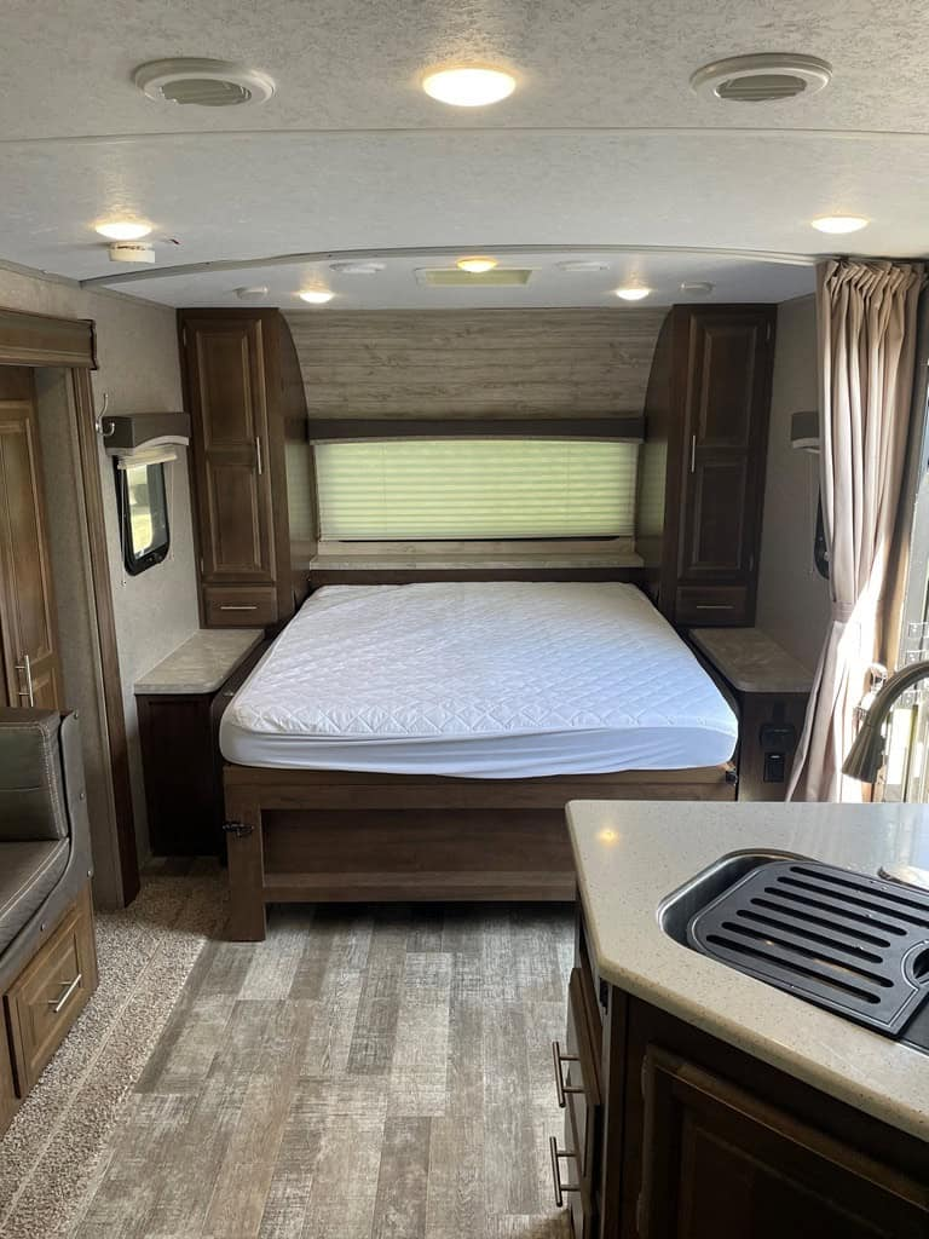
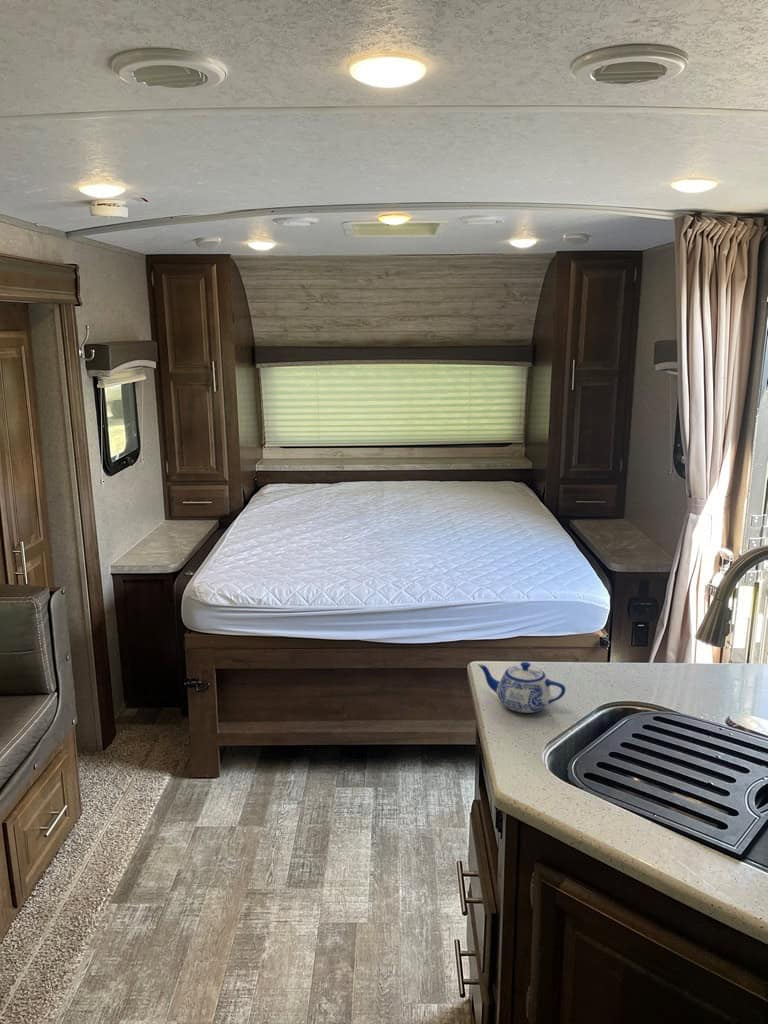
+ teapot [477,661,567,714]
